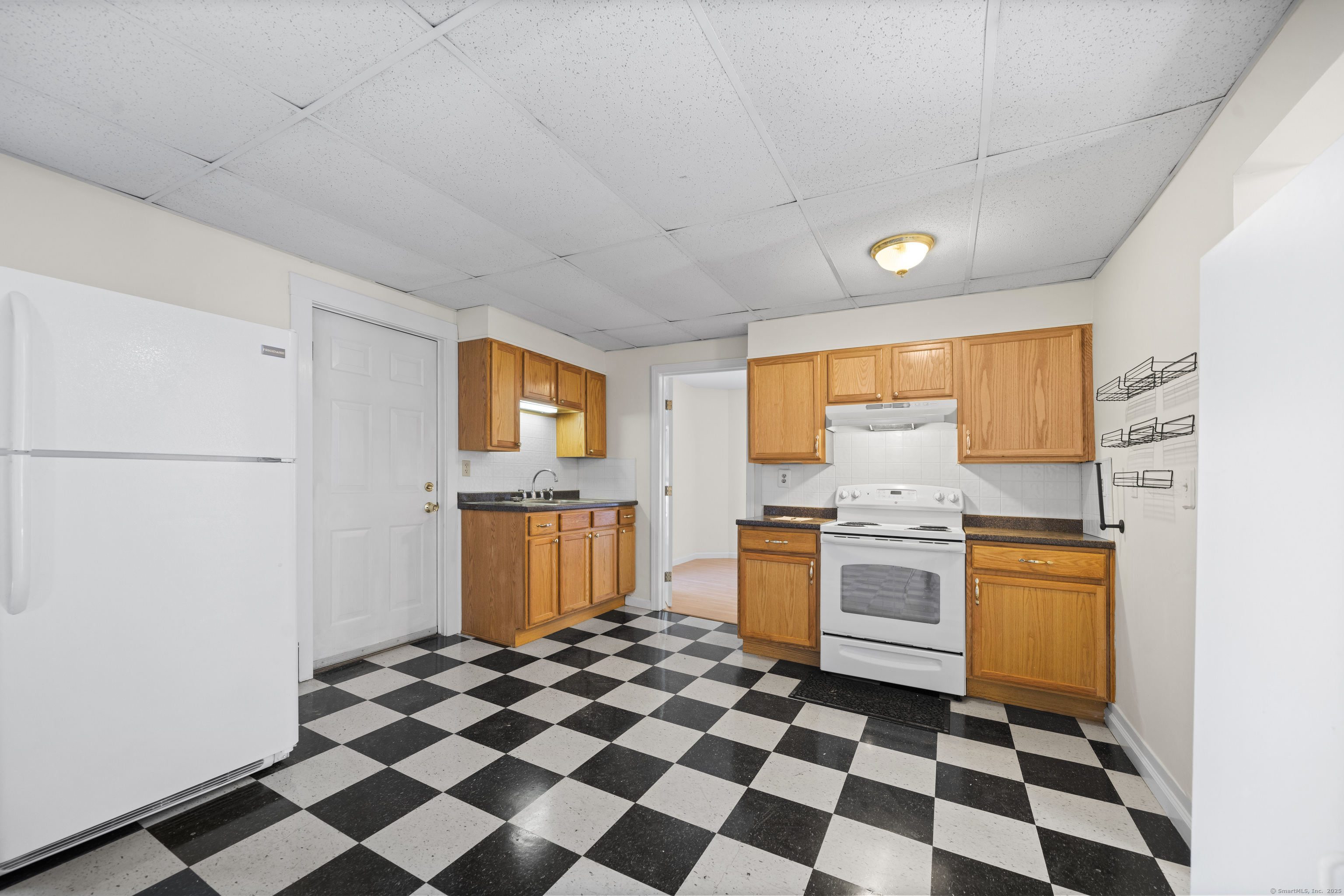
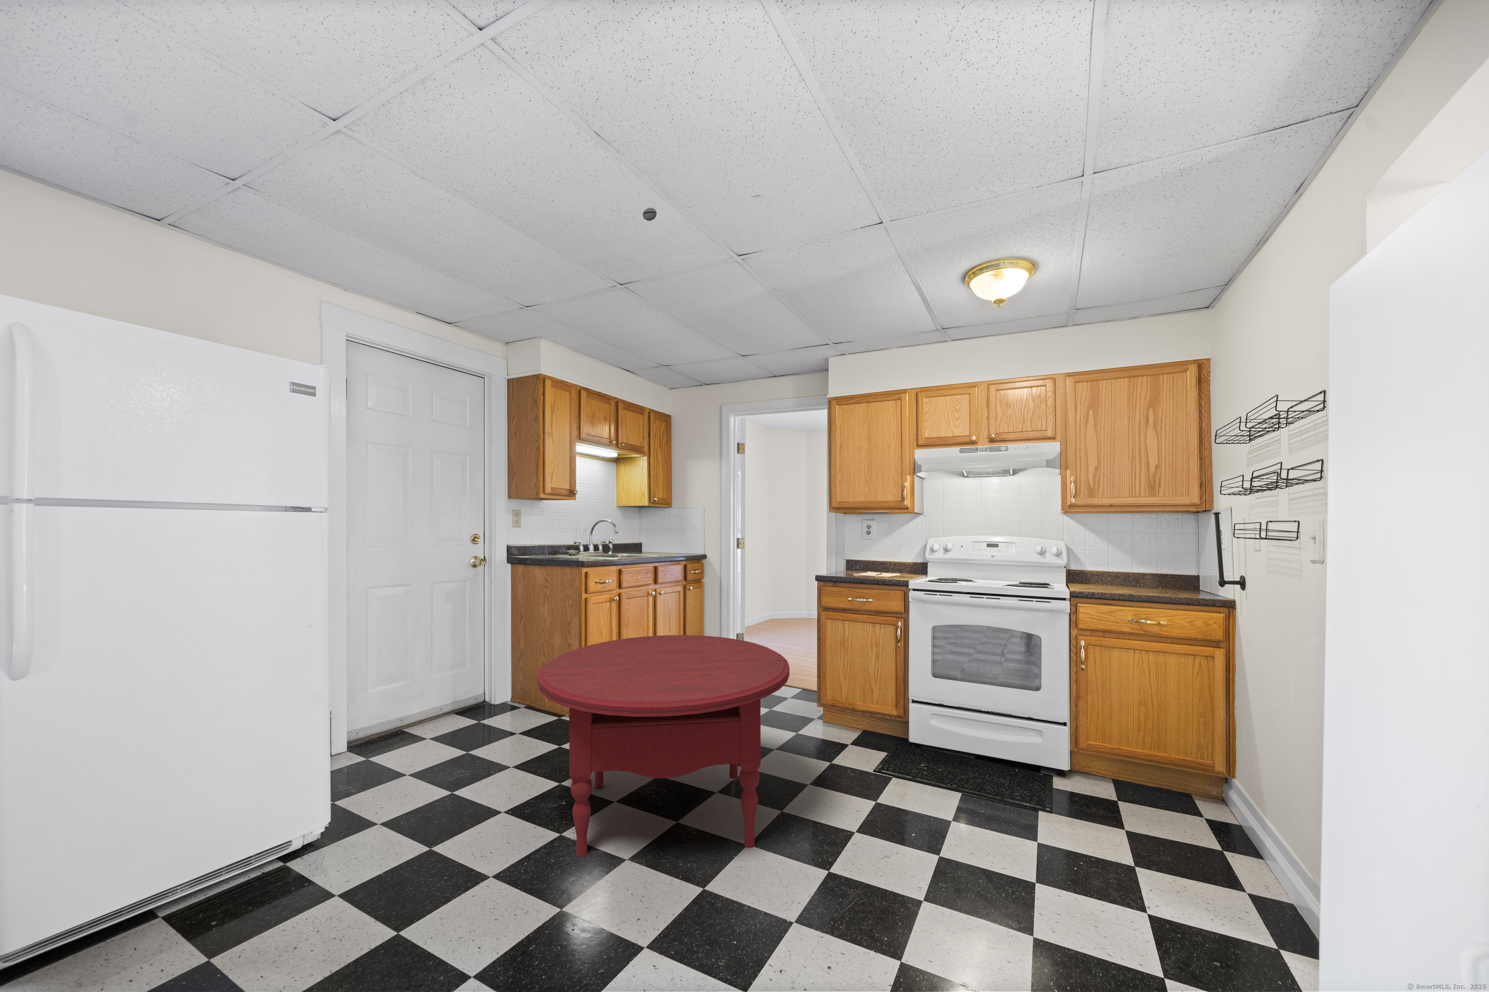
+ round table [537,634,790,857]
+ smoke detector [643,207,657,221]
